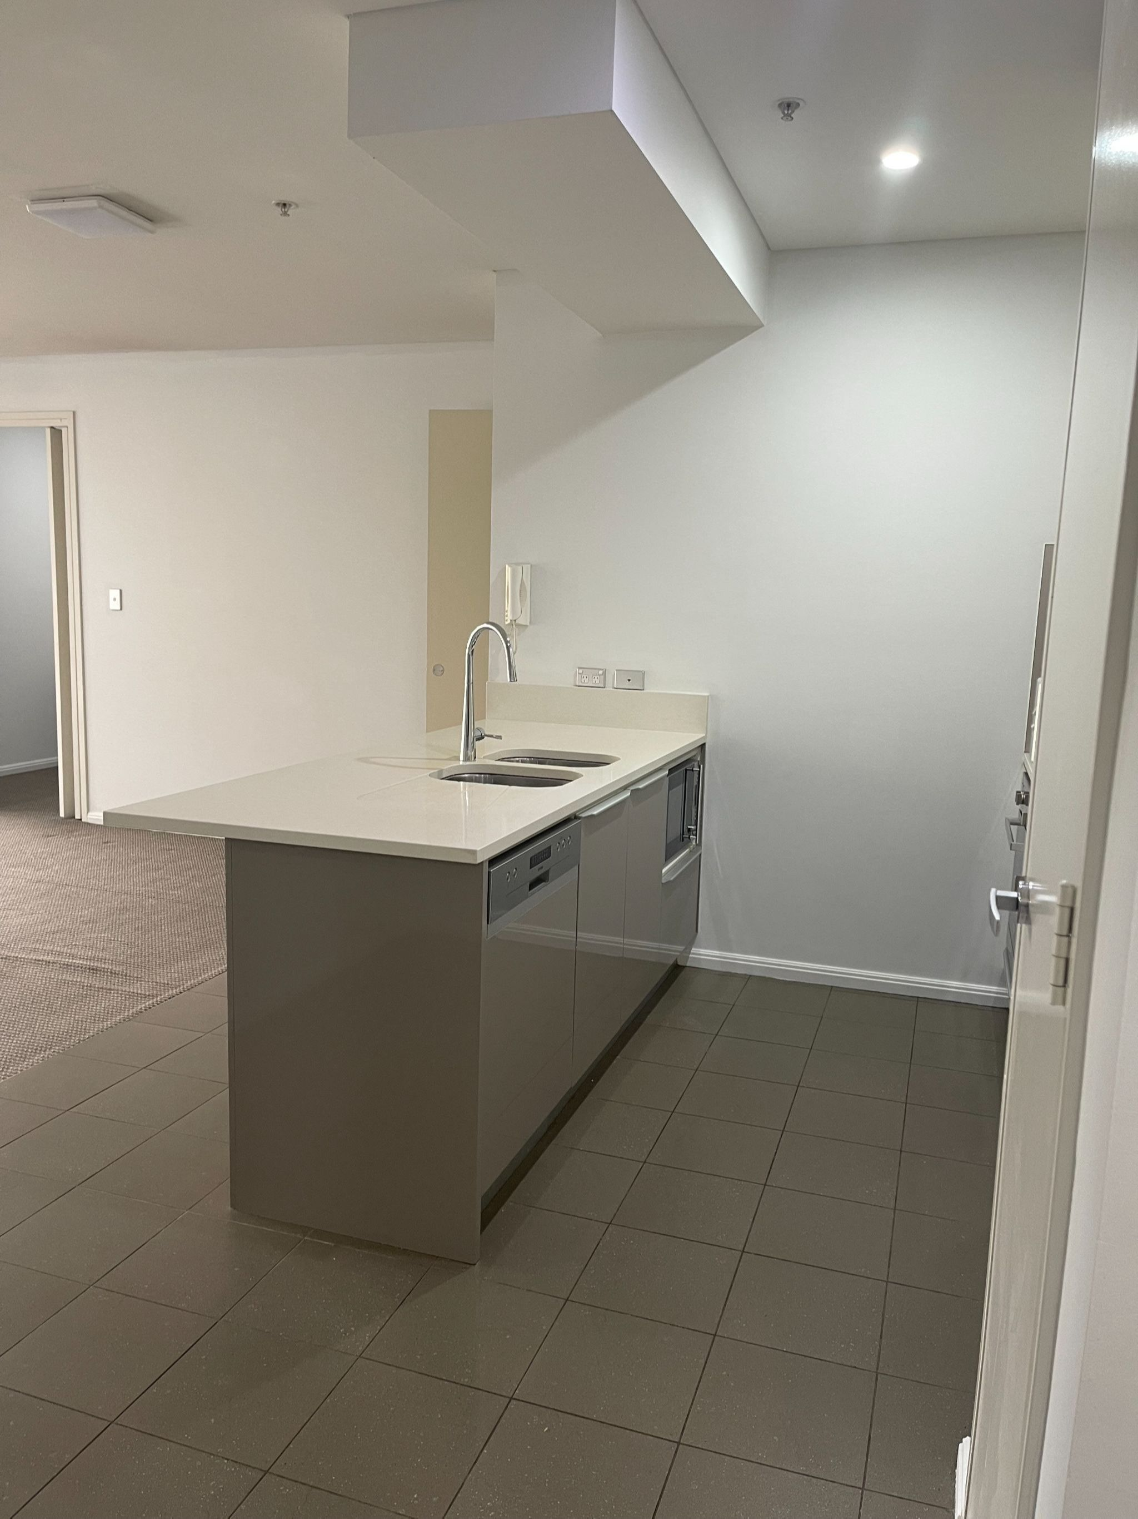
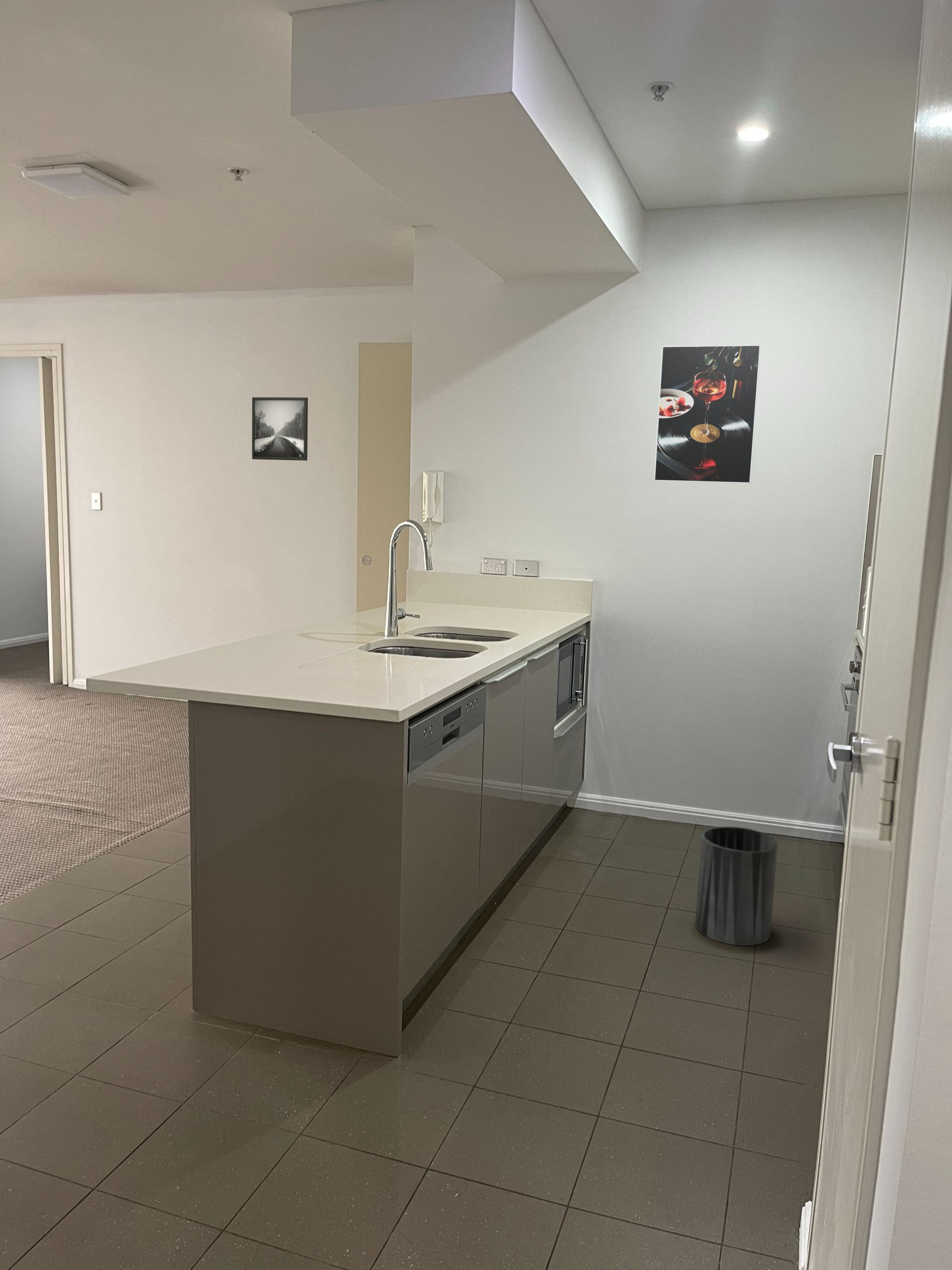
+ trash can [694,826,778,946]
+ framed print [654,344,761,484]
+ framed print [251,397,308,461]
